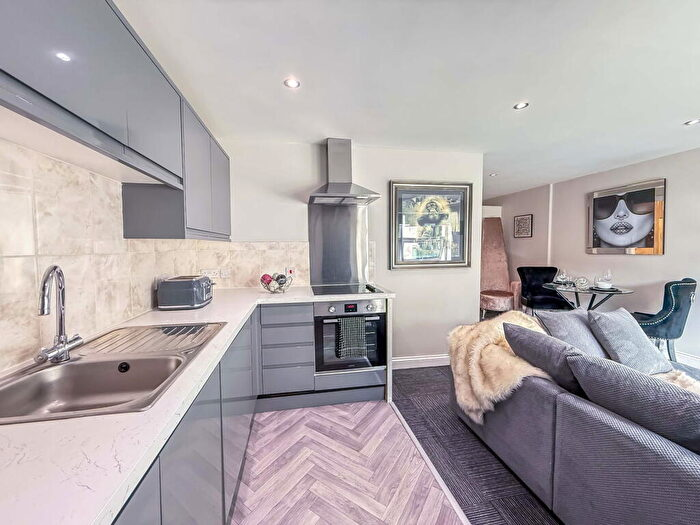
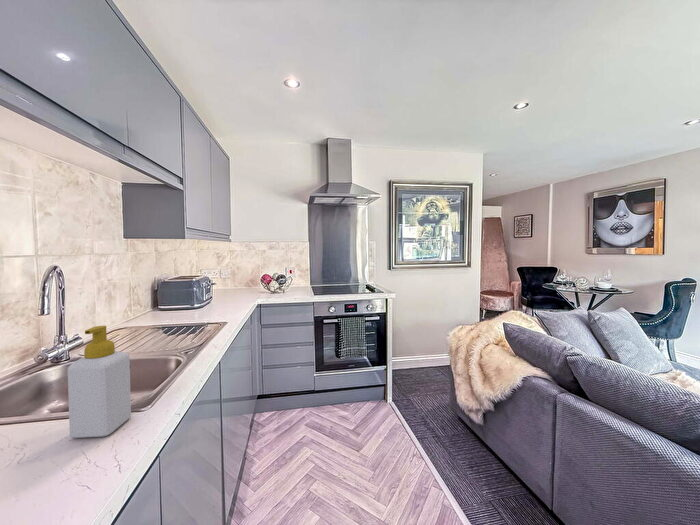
+ soap bottle [67,325,132,439]
